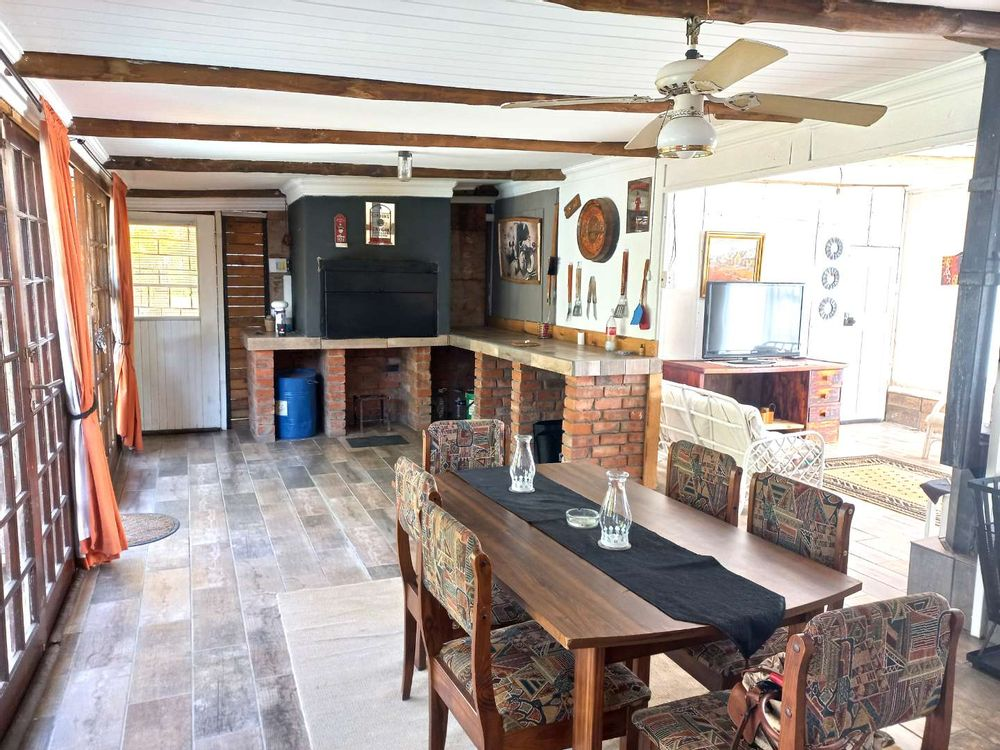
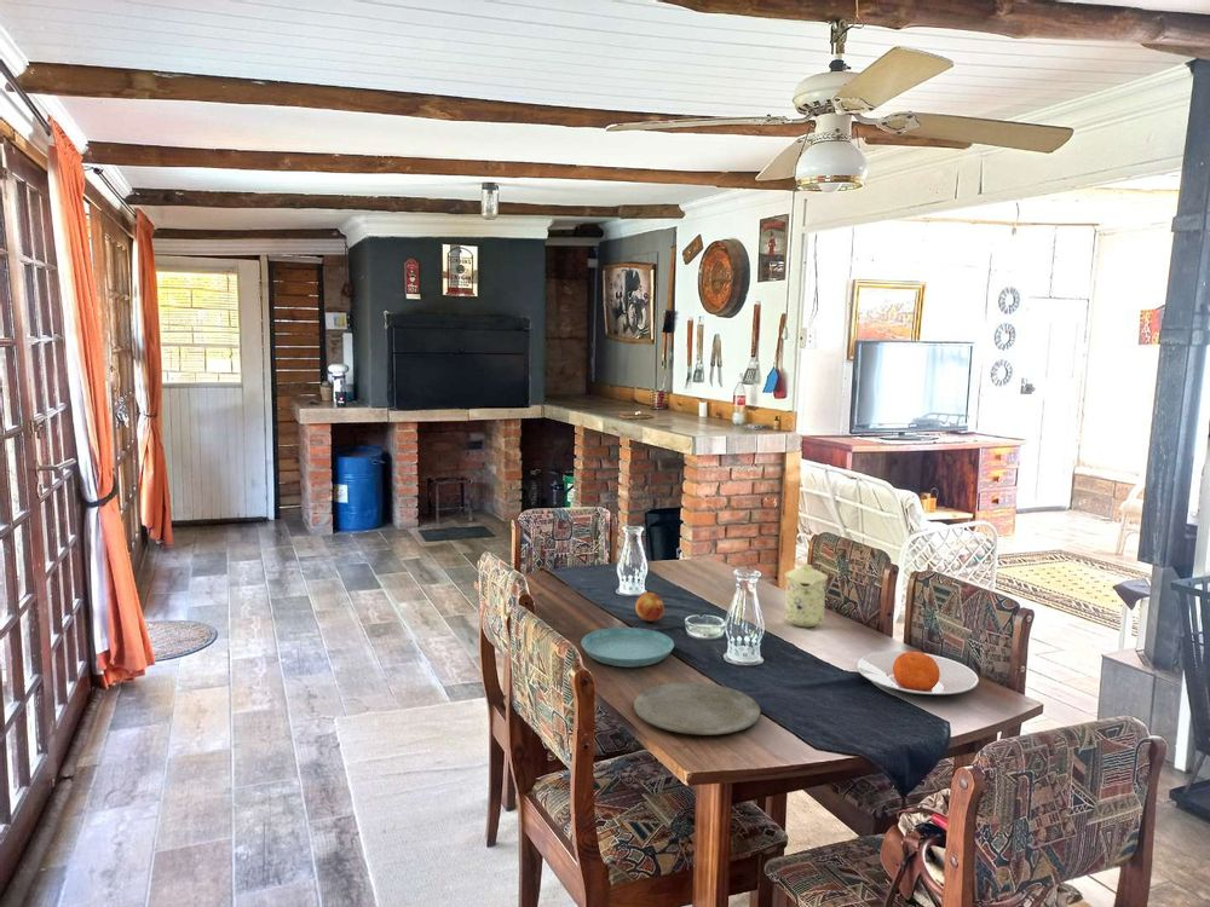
+ plate [855,649,980,695]
+ saucer [581,626,675,668]
+ mug [784,564,829,628]
+ plate [633,681,761,735]
+ fruit [634,591,666,623]
